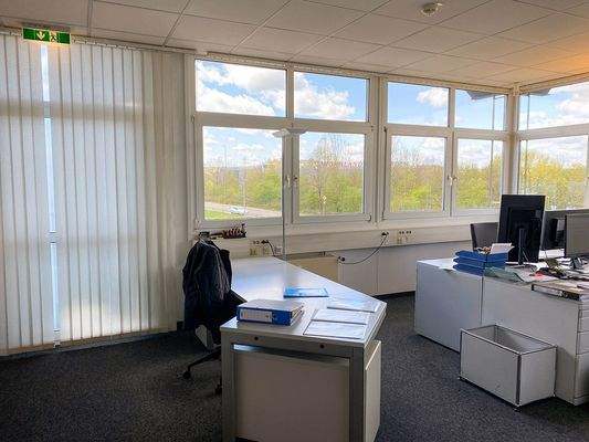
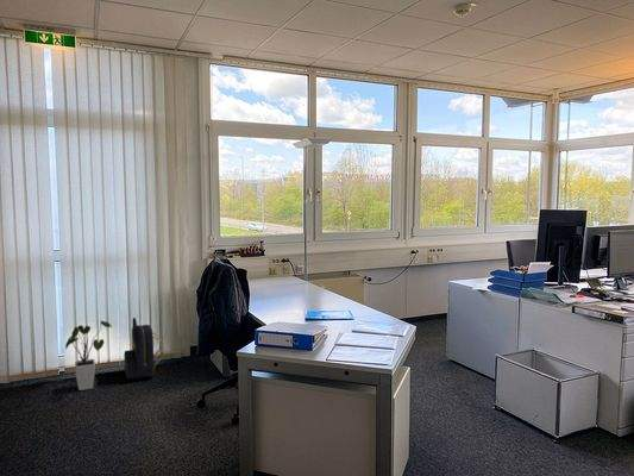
+ backpack [123,317,165,380]
+ house plant [64,320,112,392]
